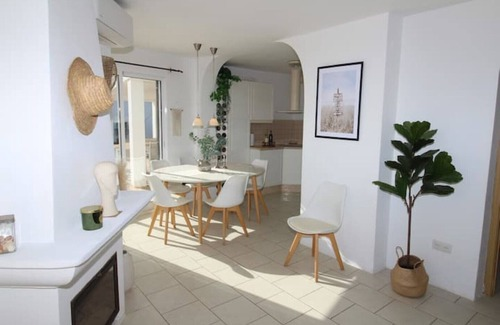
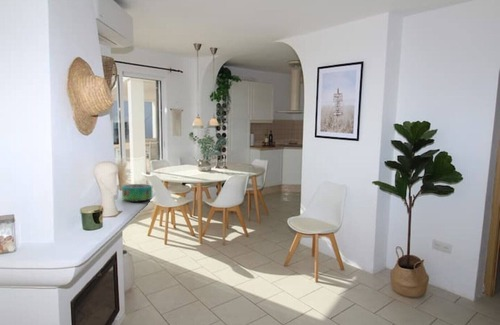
+ decorative bowl [121,183,153,203]
